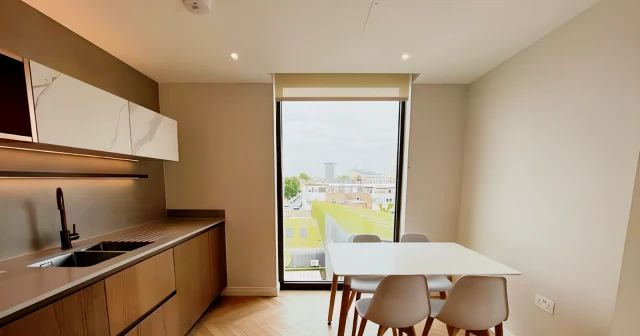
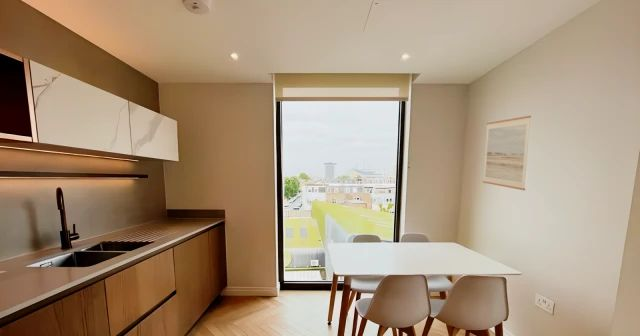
+ wall art [482,115,532,191]
